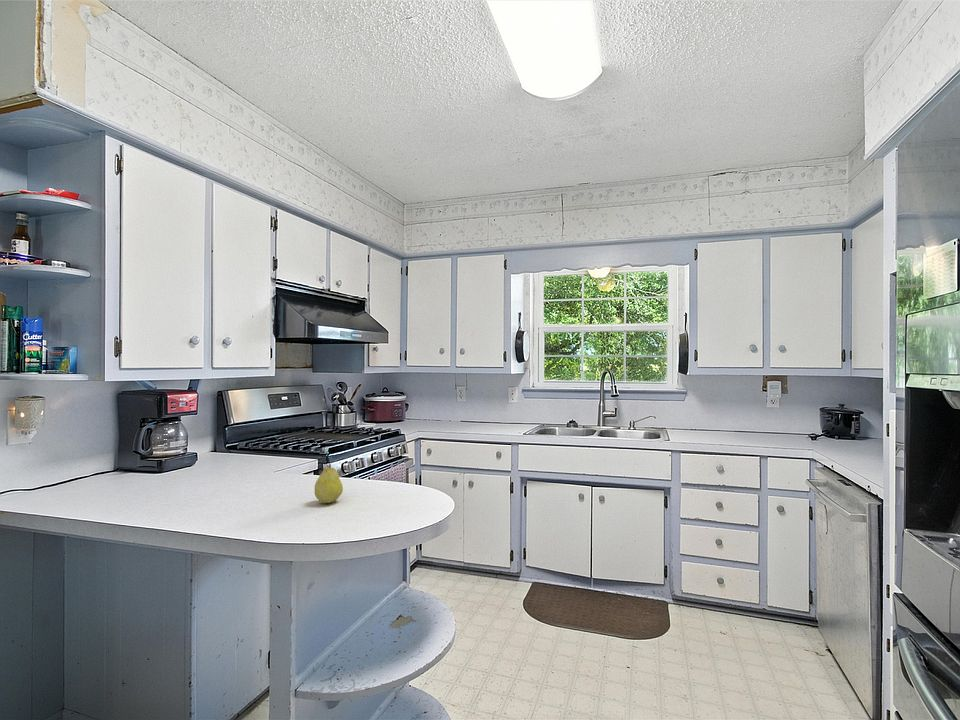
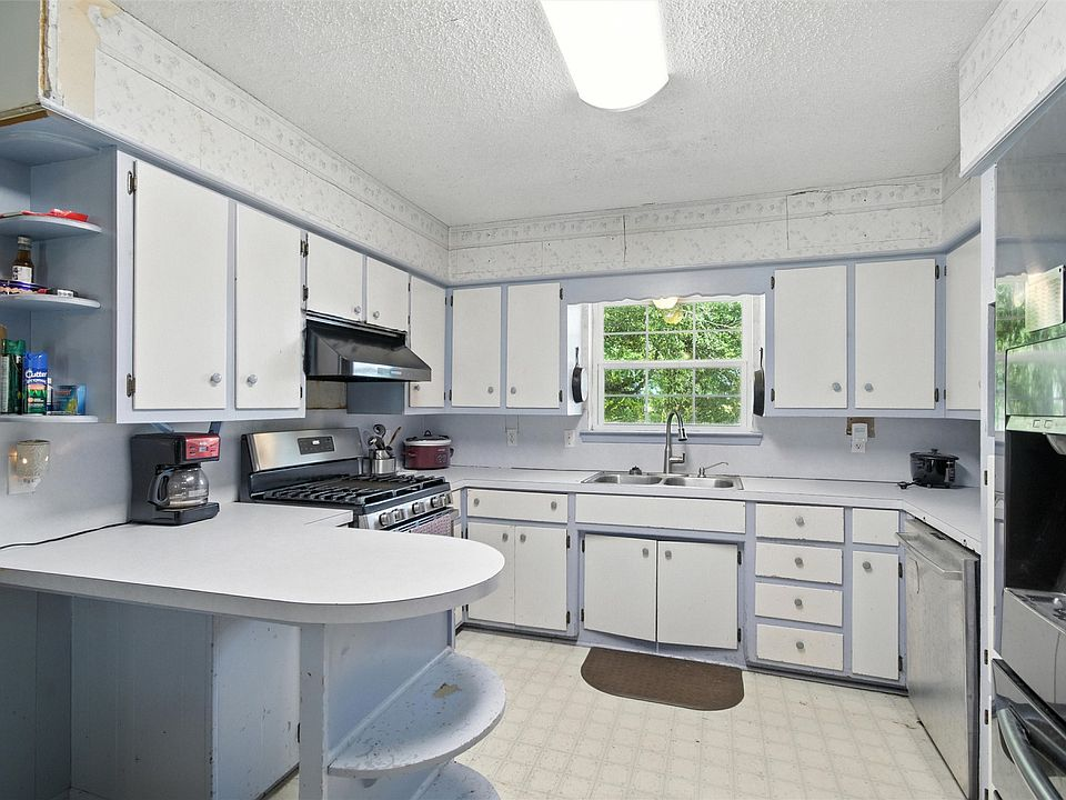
- fruit [314,463,344,504]
